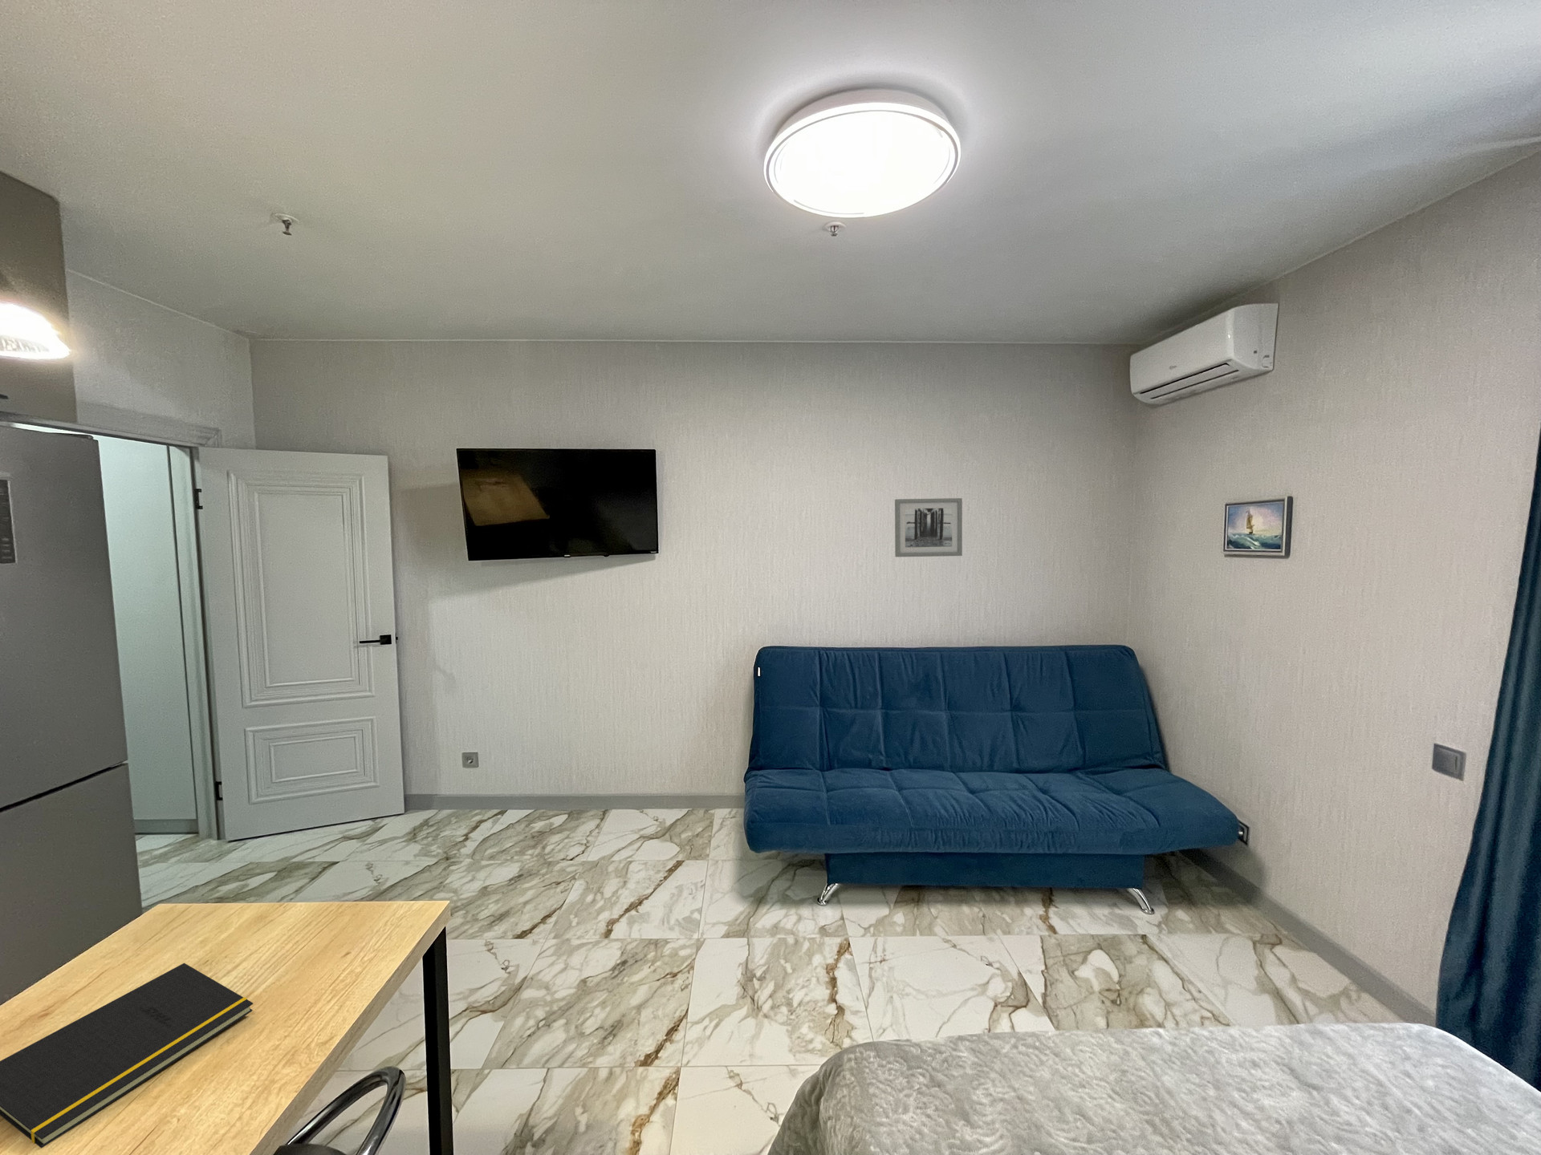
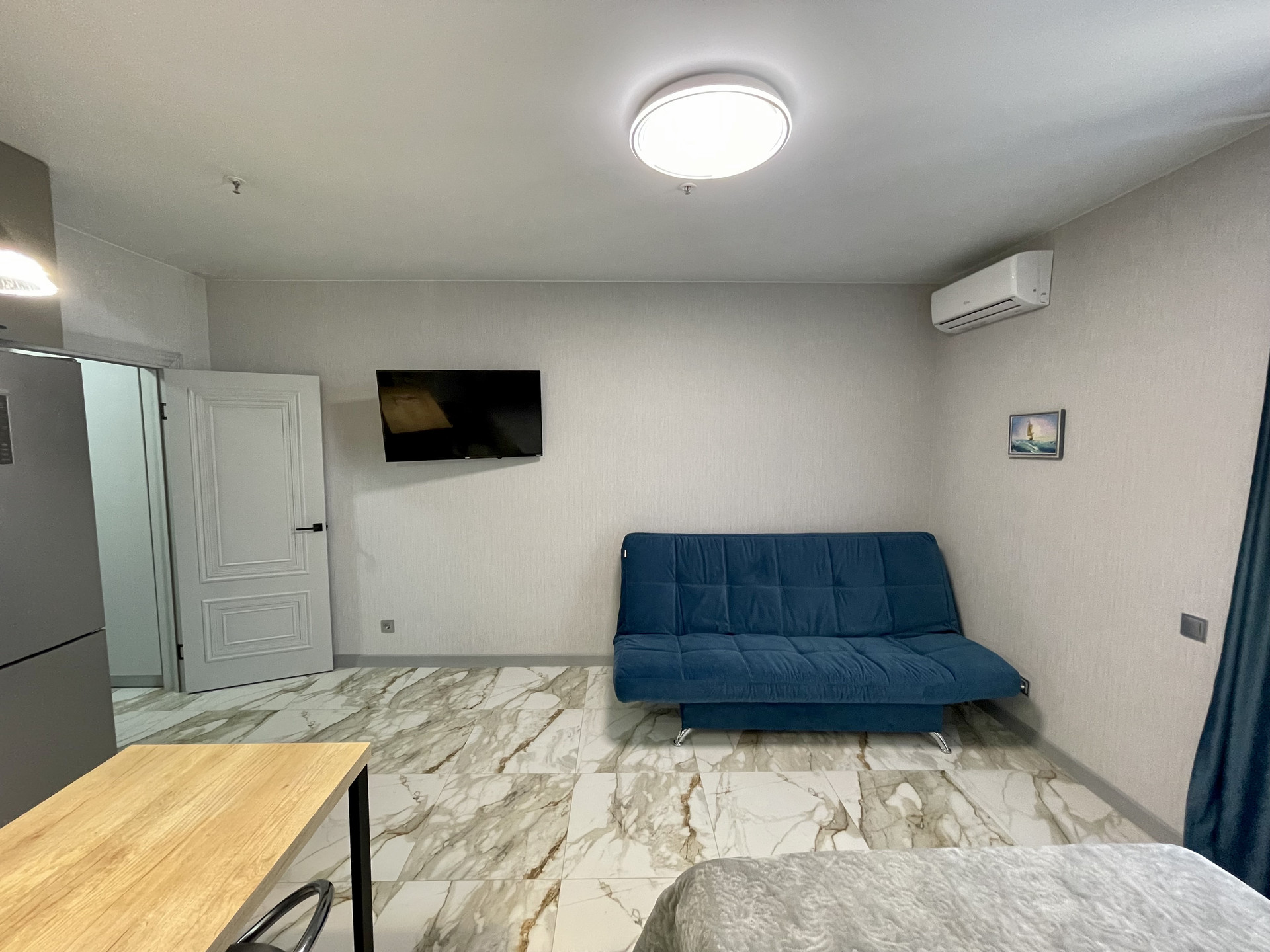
- wall art [894,497,963,557]
- notepad [0,962,254,1149]
